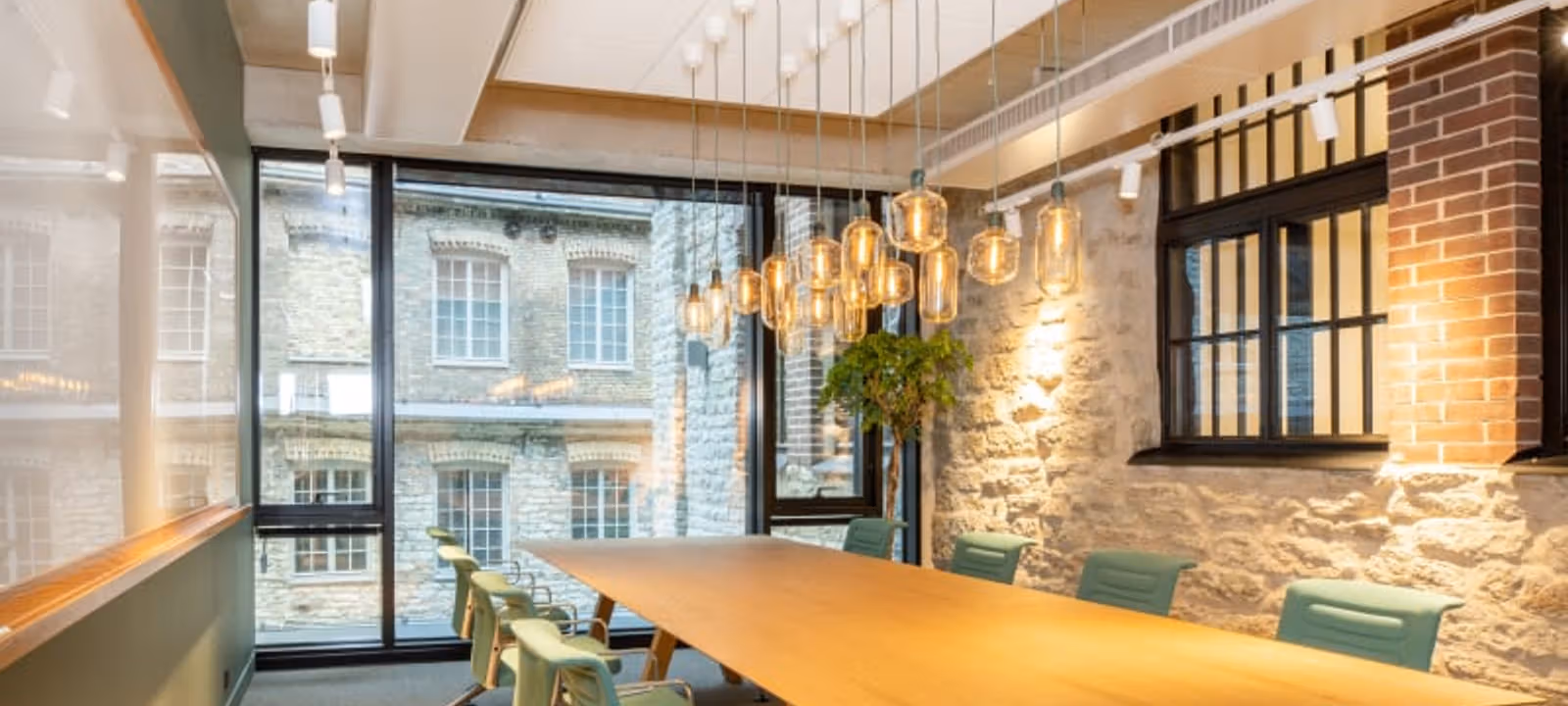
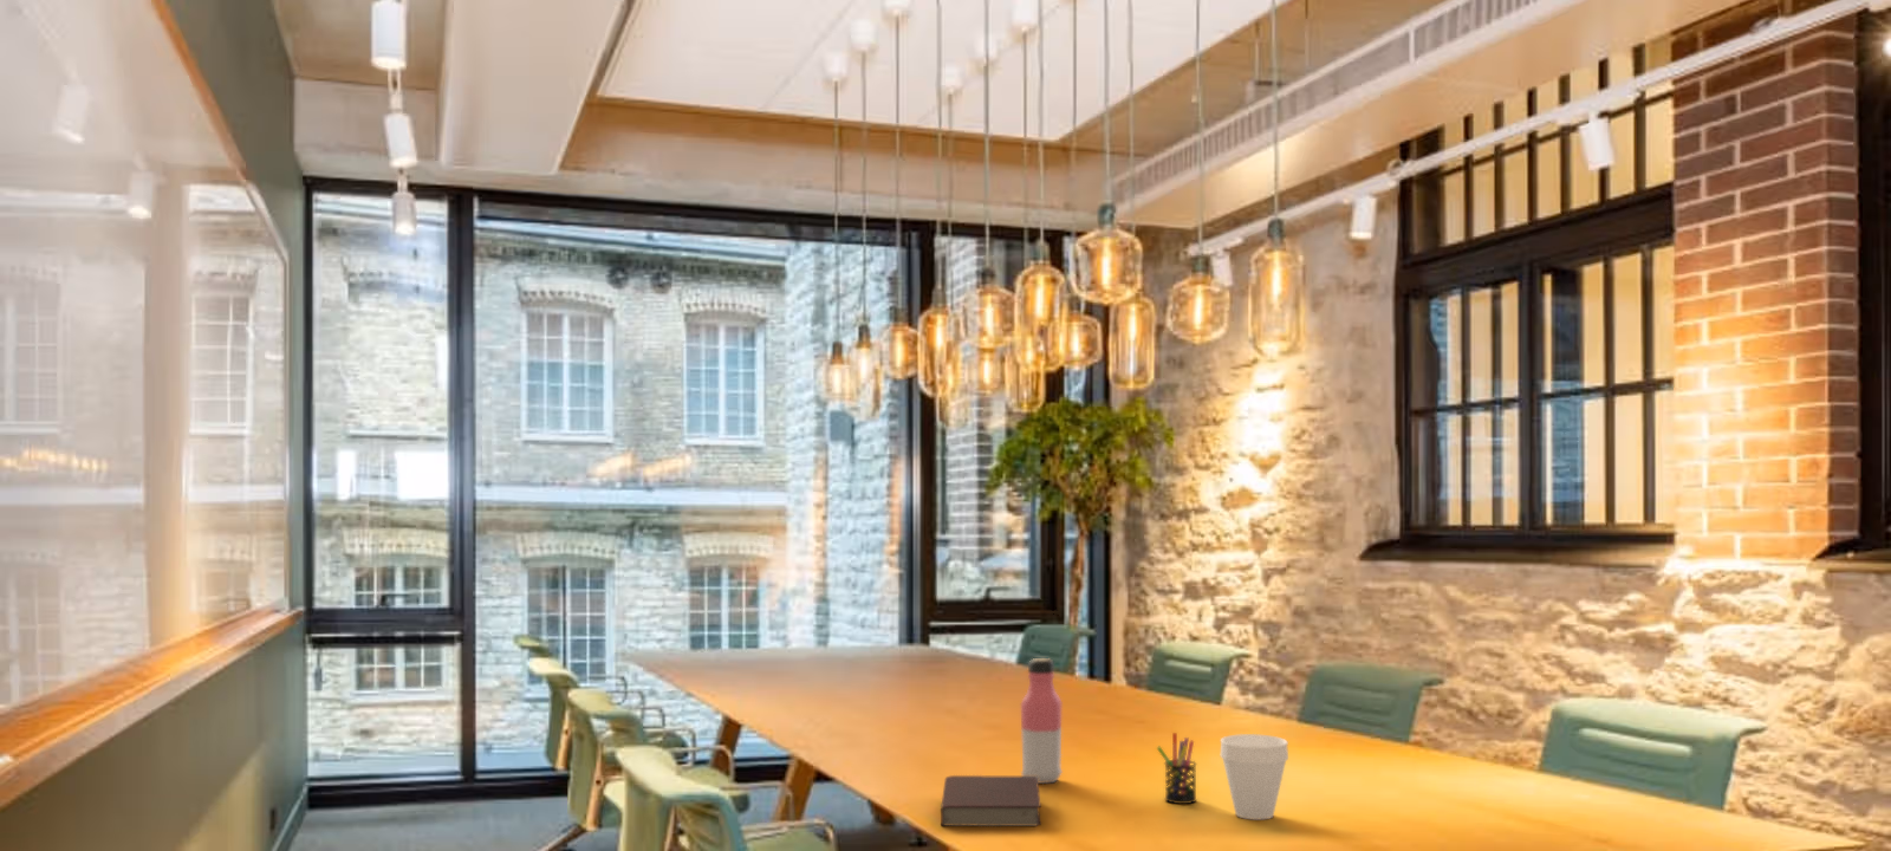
+ water bottle [1020,657,1064,785]
+ book [939,774,1042,827]
+ pen holder [1155,732,1198,805]
+ cup [1219,733,1289,821]
